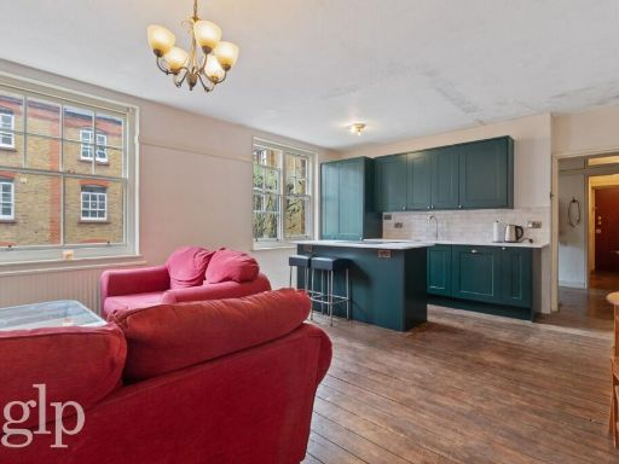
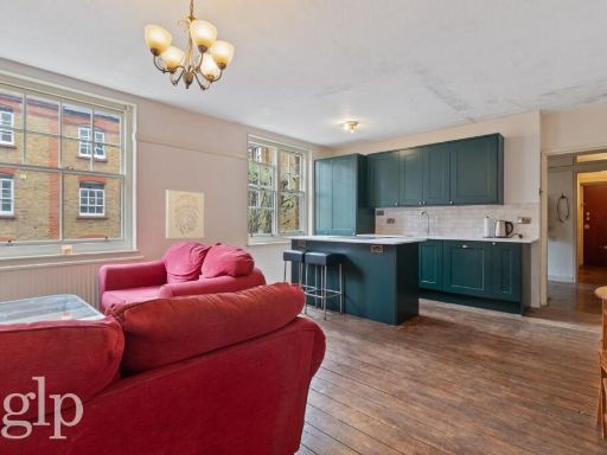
+ wall art [165,190,205,239]
